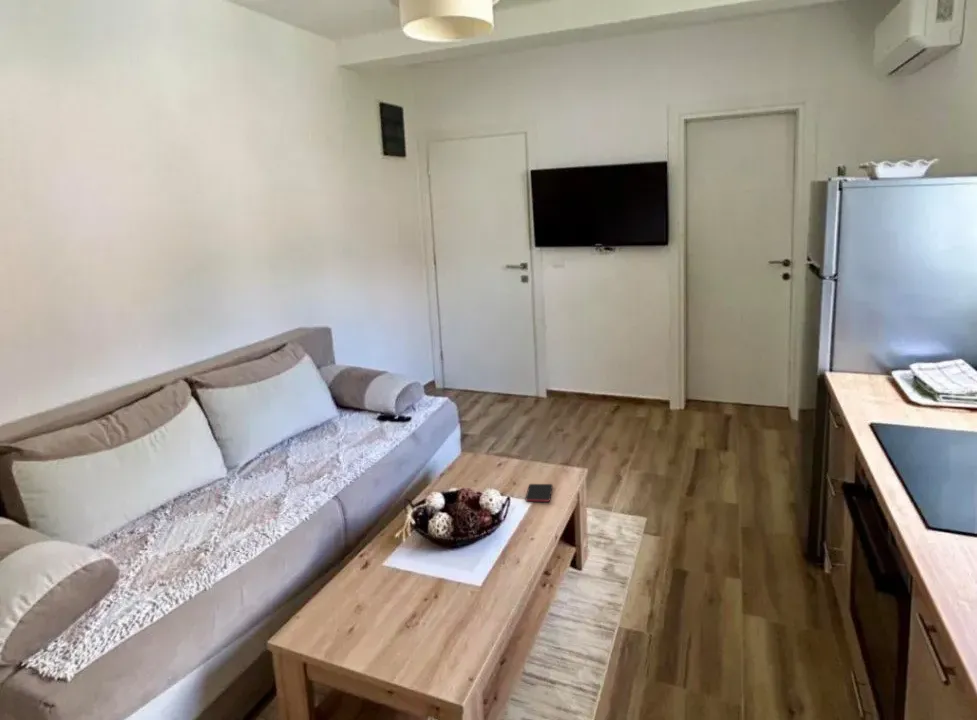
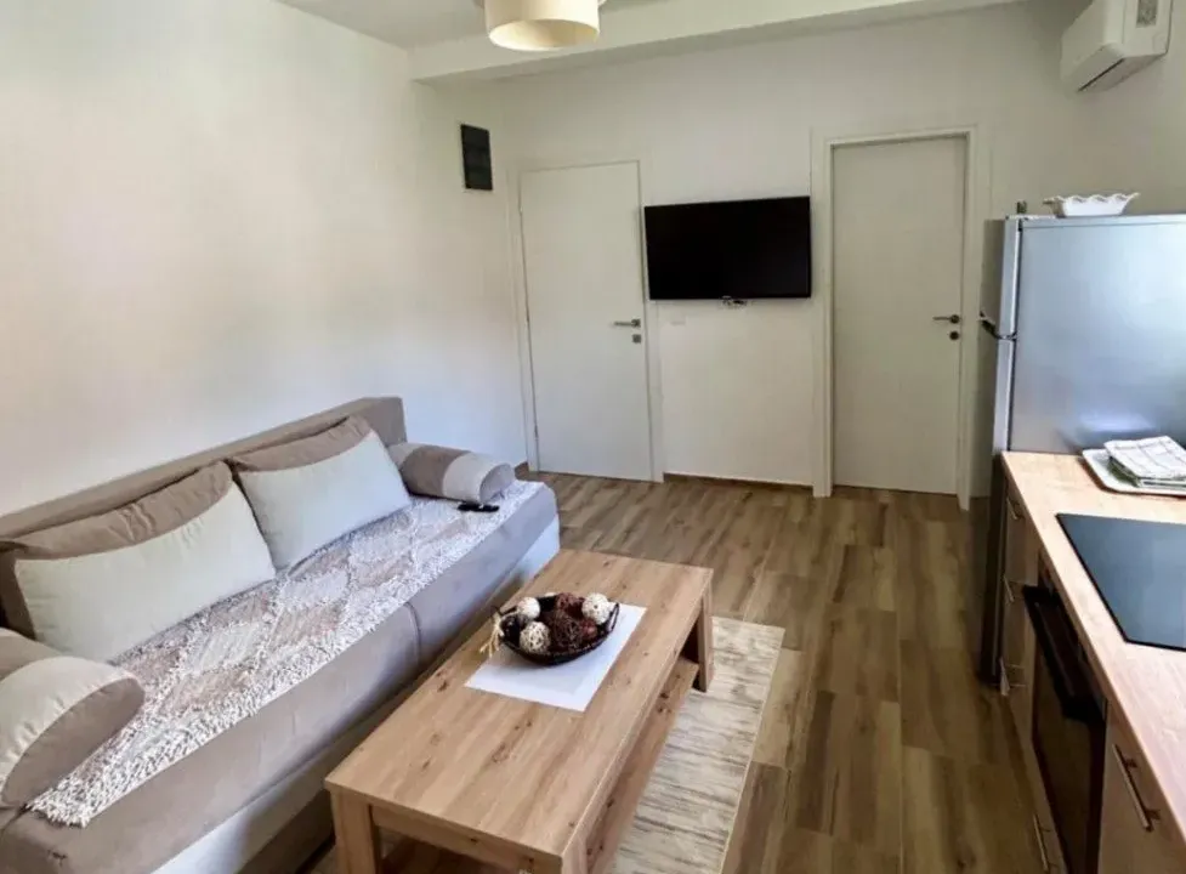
- smartphone [525,483,554,503]
